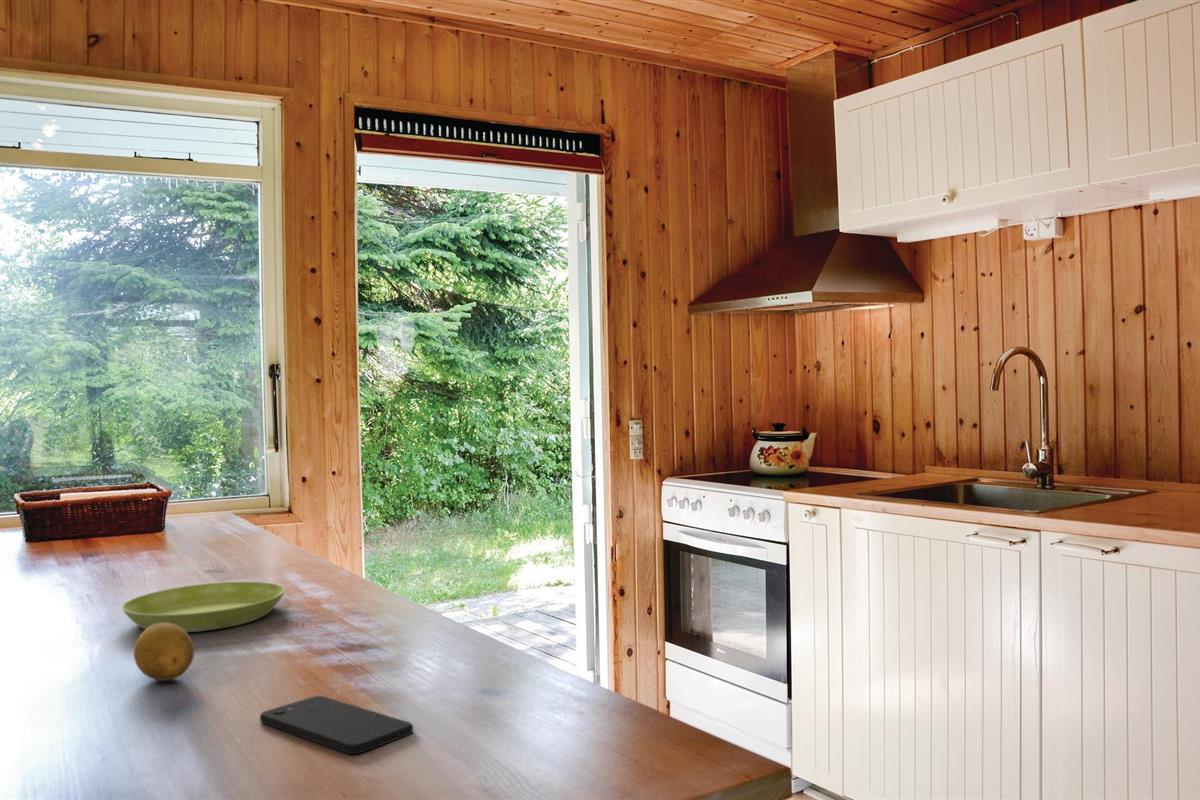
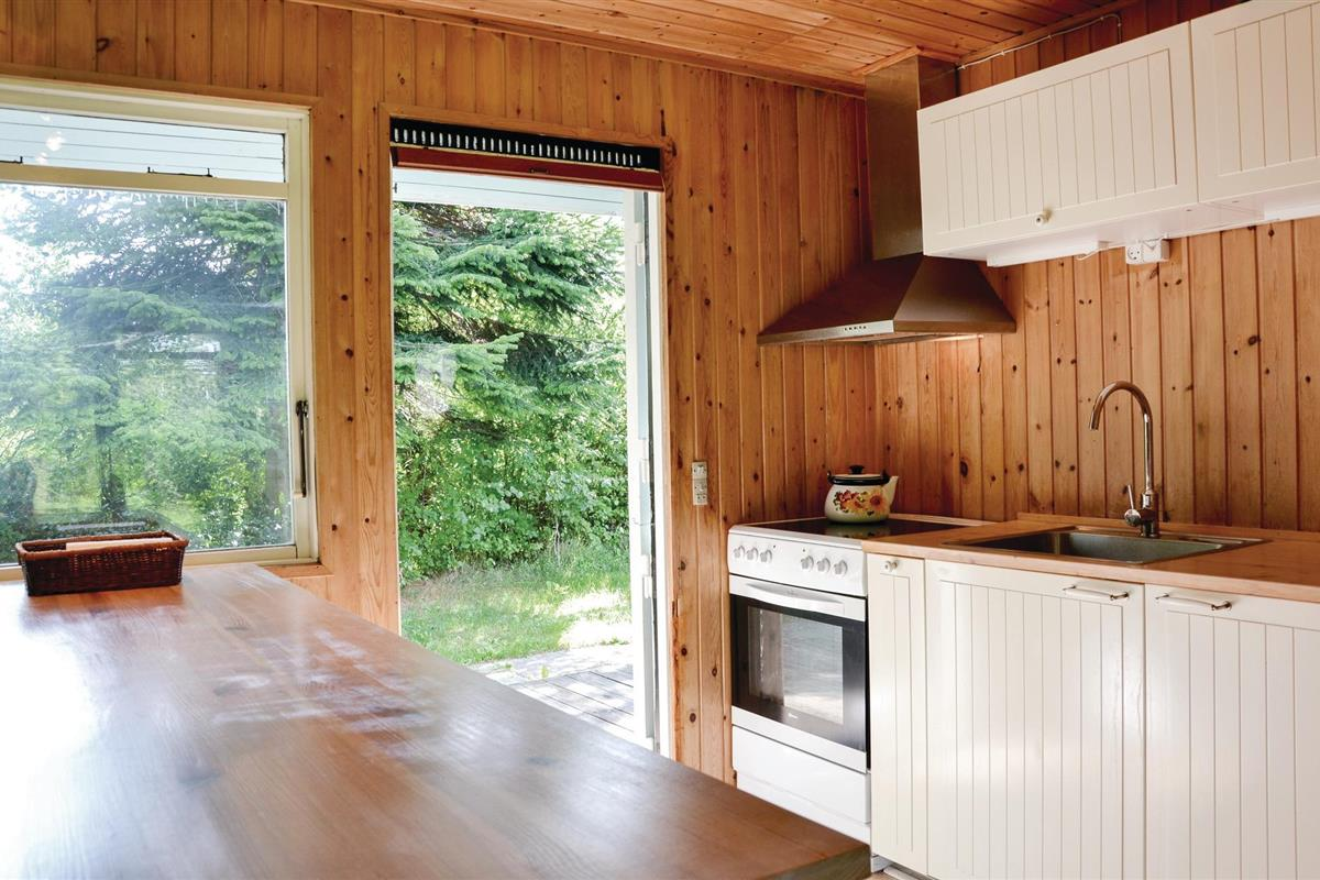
- fruit [133,623,195,682]
- smartphone [259,695,414,755]
- saucer [121,581,286,633]
